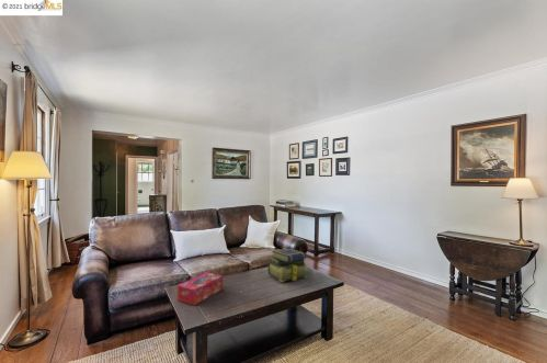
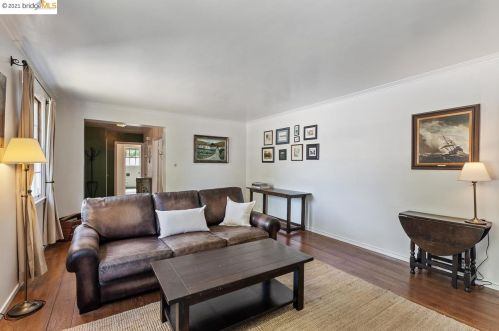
- stack of books [266,248,308,283]
- tissue box [176,271,224,306]
